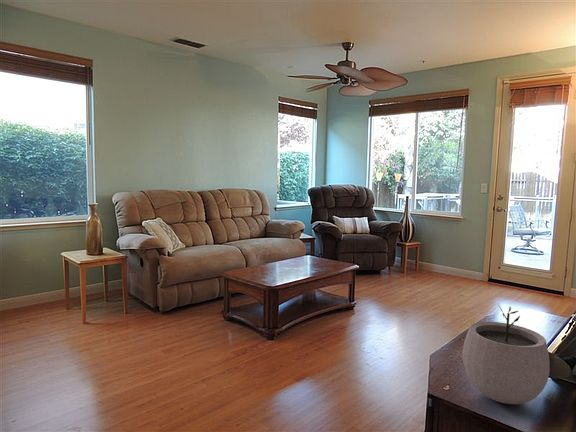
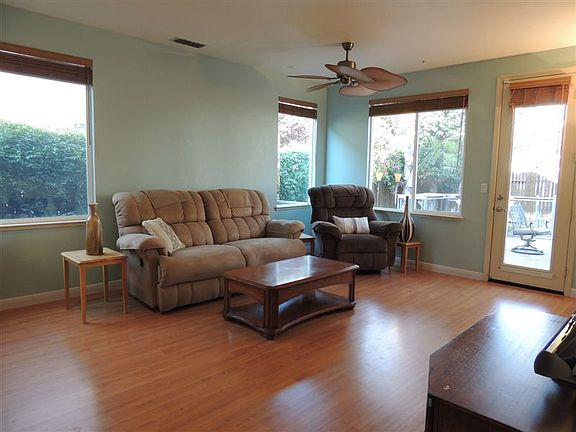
- plant pot [462,305,551,405]
